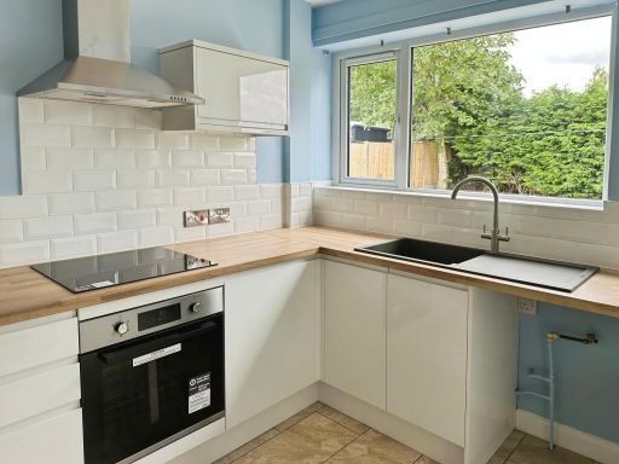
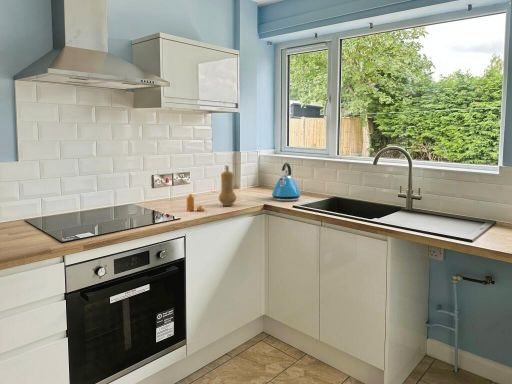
+ kettle [271,162,301,202]
+ pepper mill [218,164,237,207]
+ pepper shaker [186,193,205,212]
